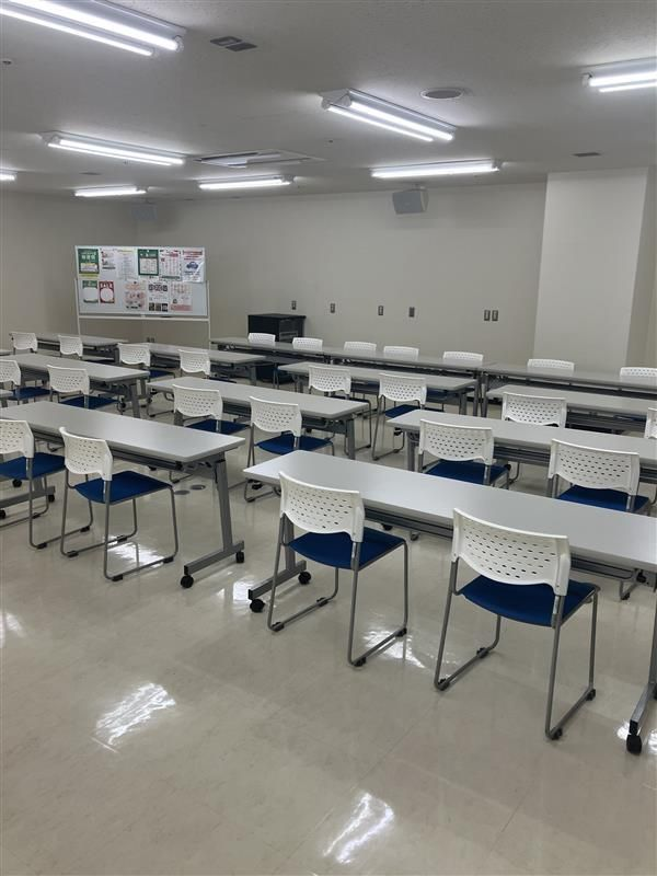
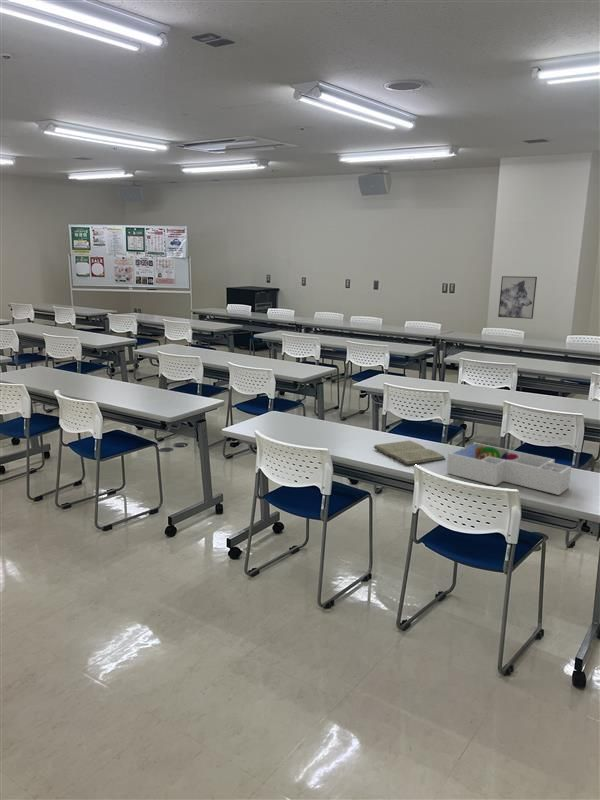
+ book [372,439,447,466]
+ wall art [497,275,538,320]
+ desk organizer [446,442,572,496]
